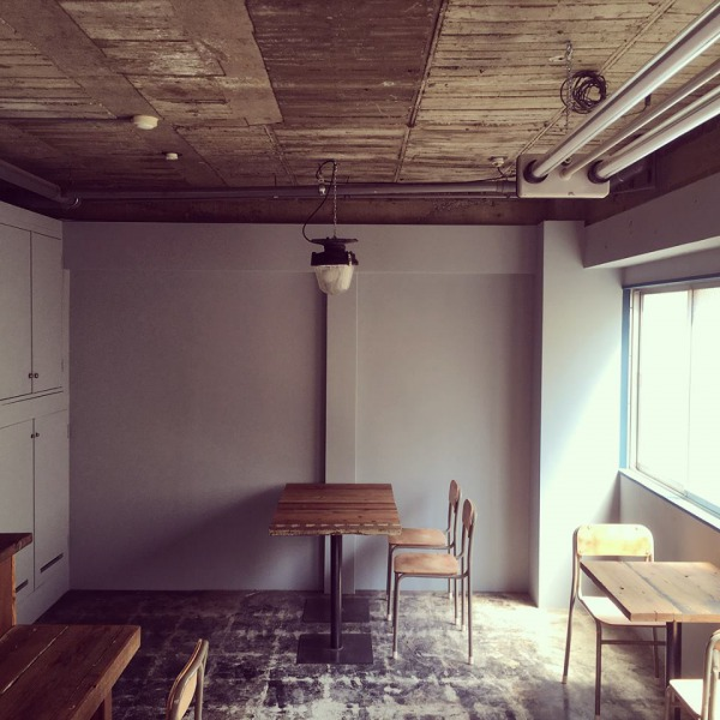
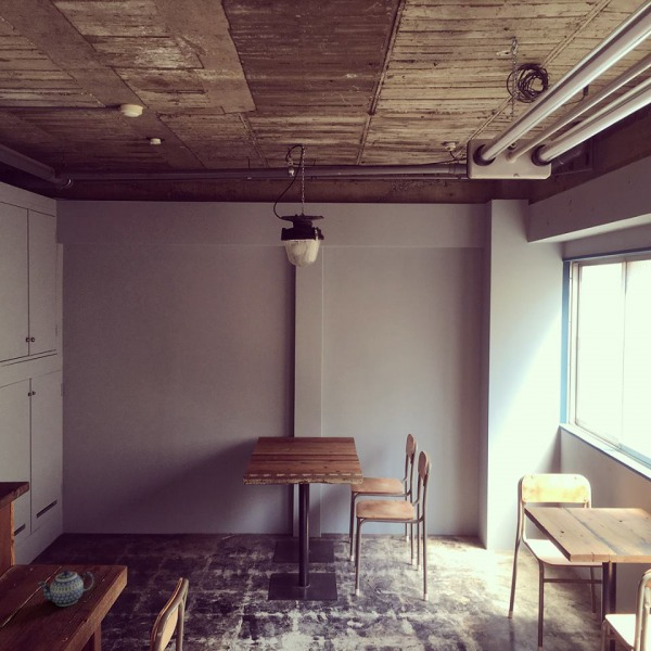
+ teapot [37,569,95,608]
